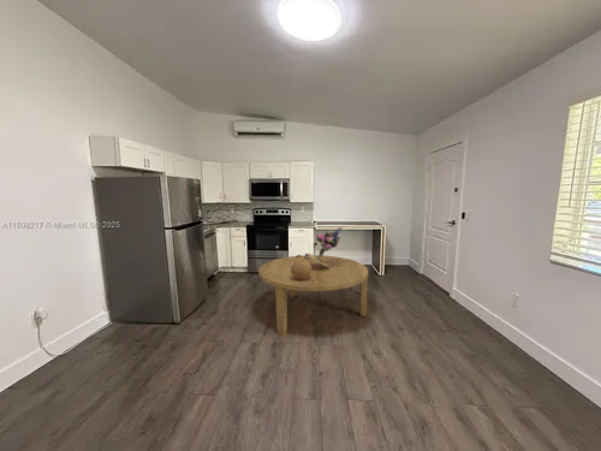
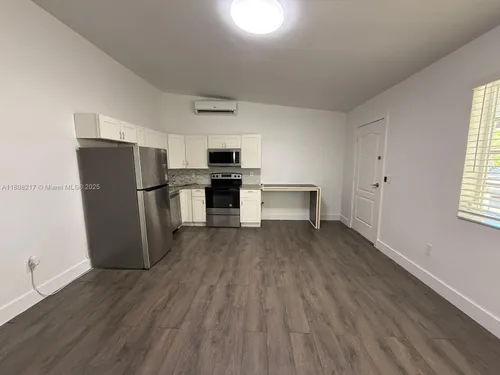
- ceramic pot [291,254,311,280]
- dining table [257,254,369,338]
- bouquet [304,226,343,268]
